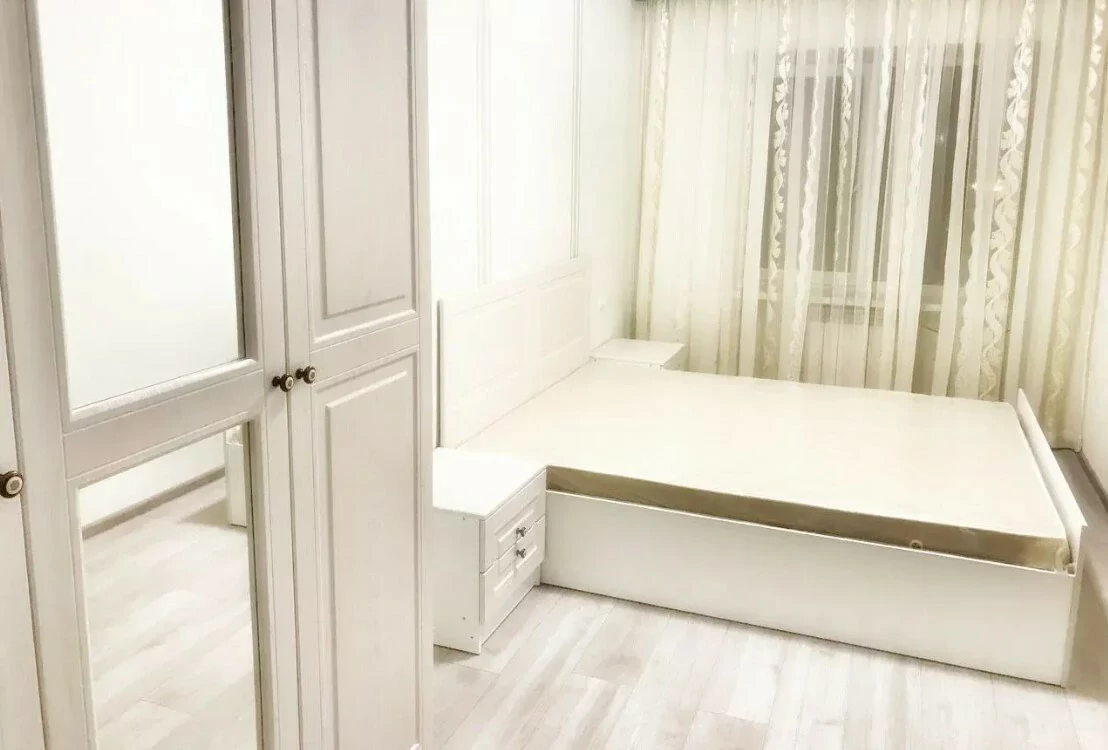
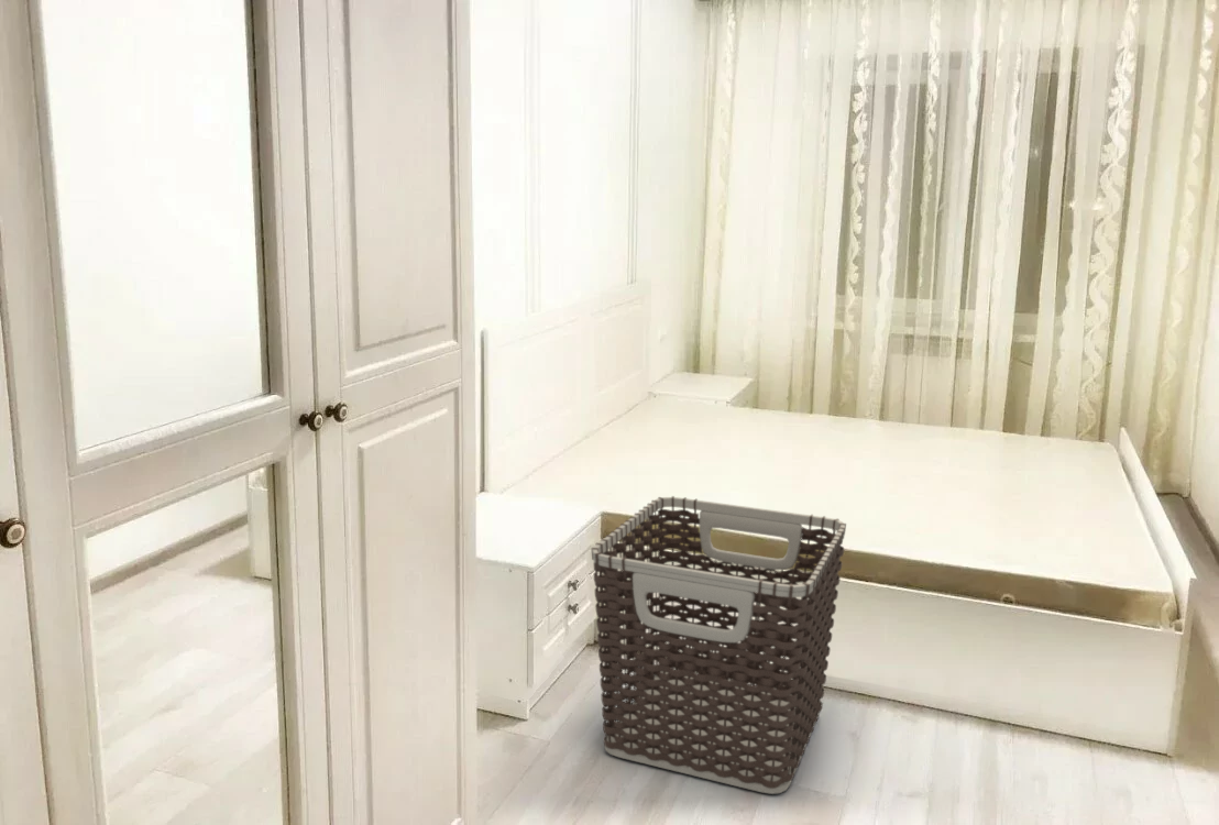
+ clothes hamper [591,495,847,795]
